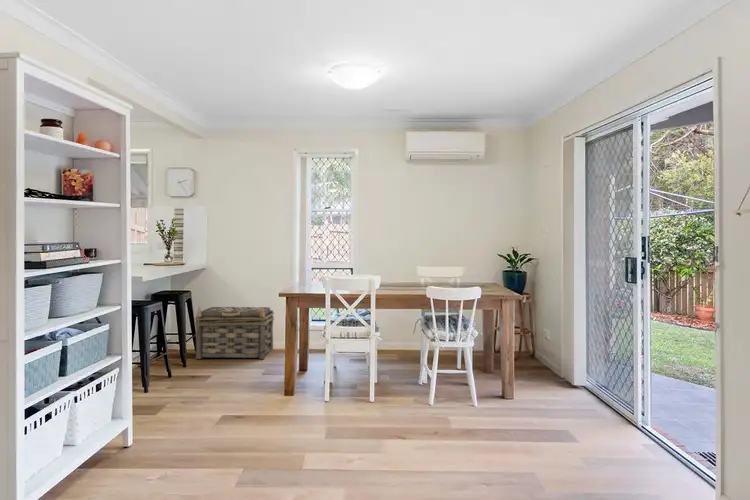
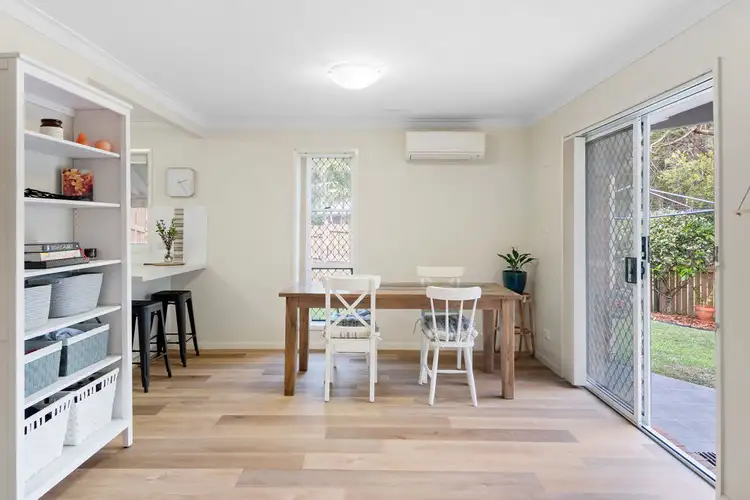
- basket [193,306,275,360]
